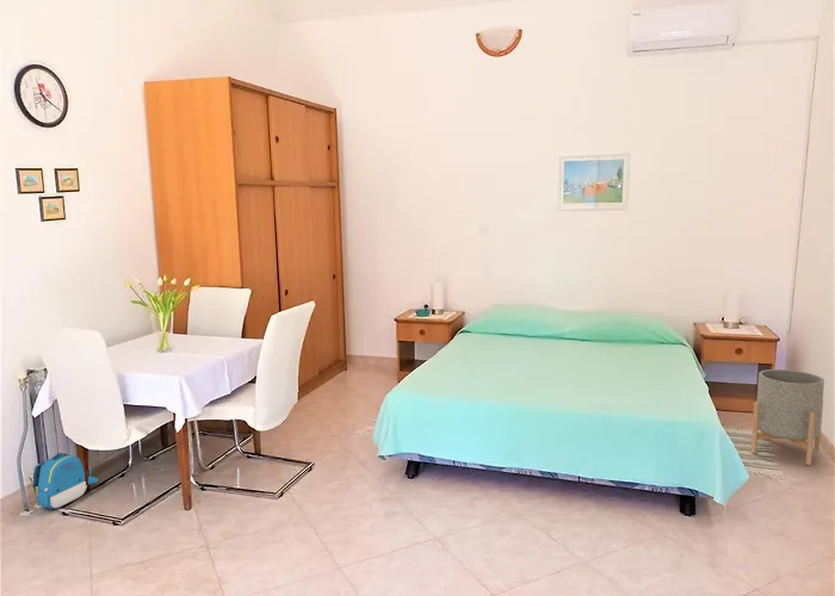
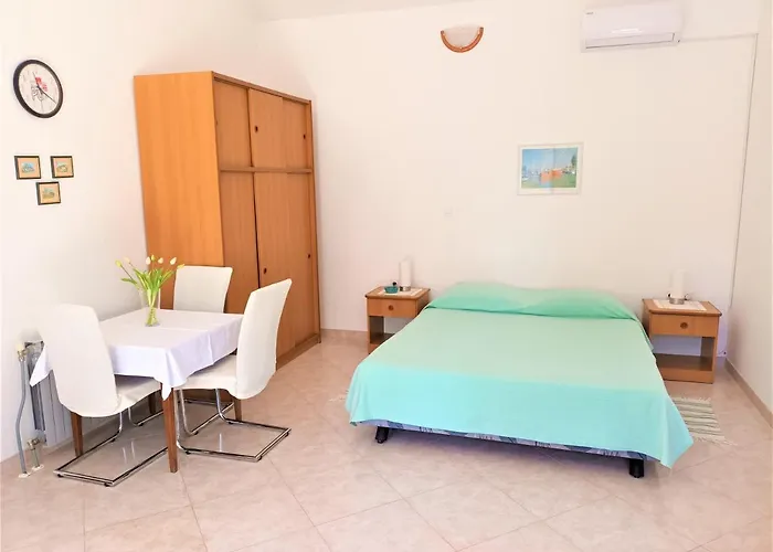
- planter [750,368,825,466]
- backpack [31,452,100,510]
